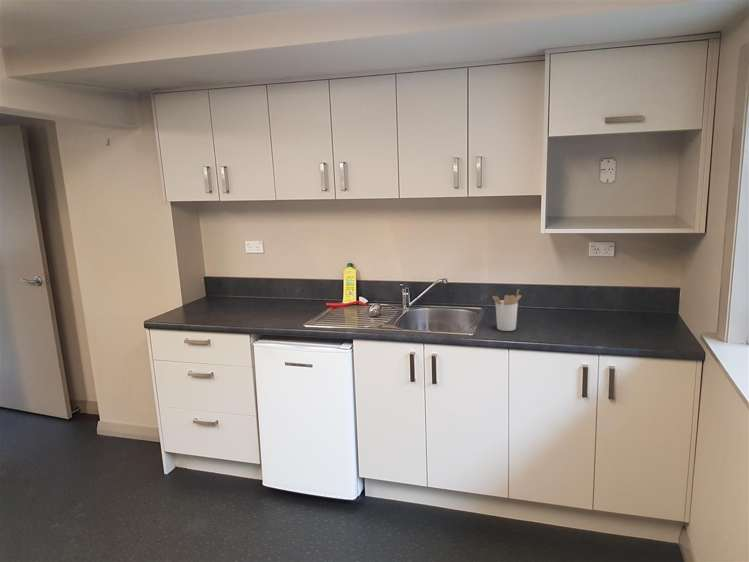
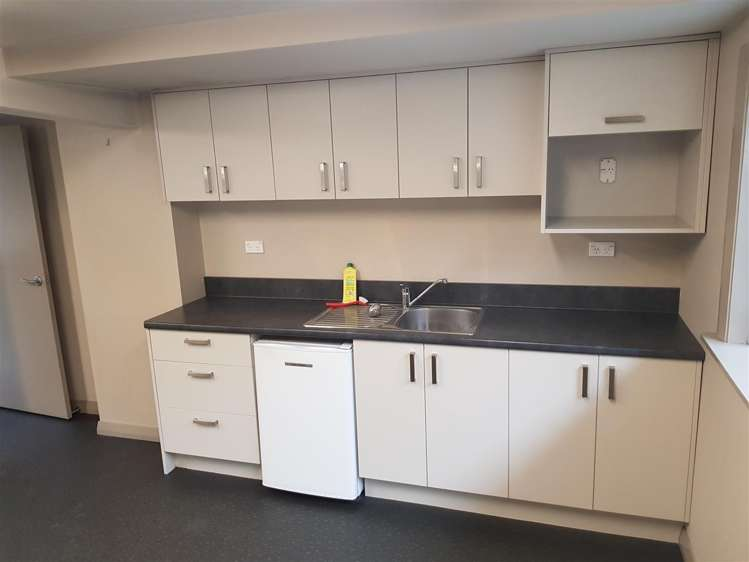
- utensil holder [491,288,522,332]
